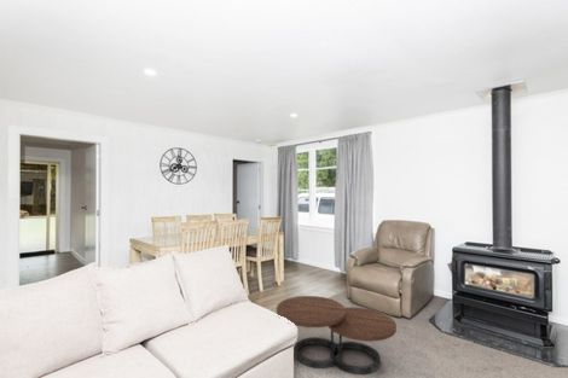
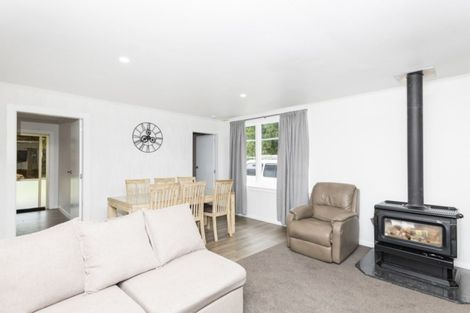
- coffee table [276,295,398,376]
